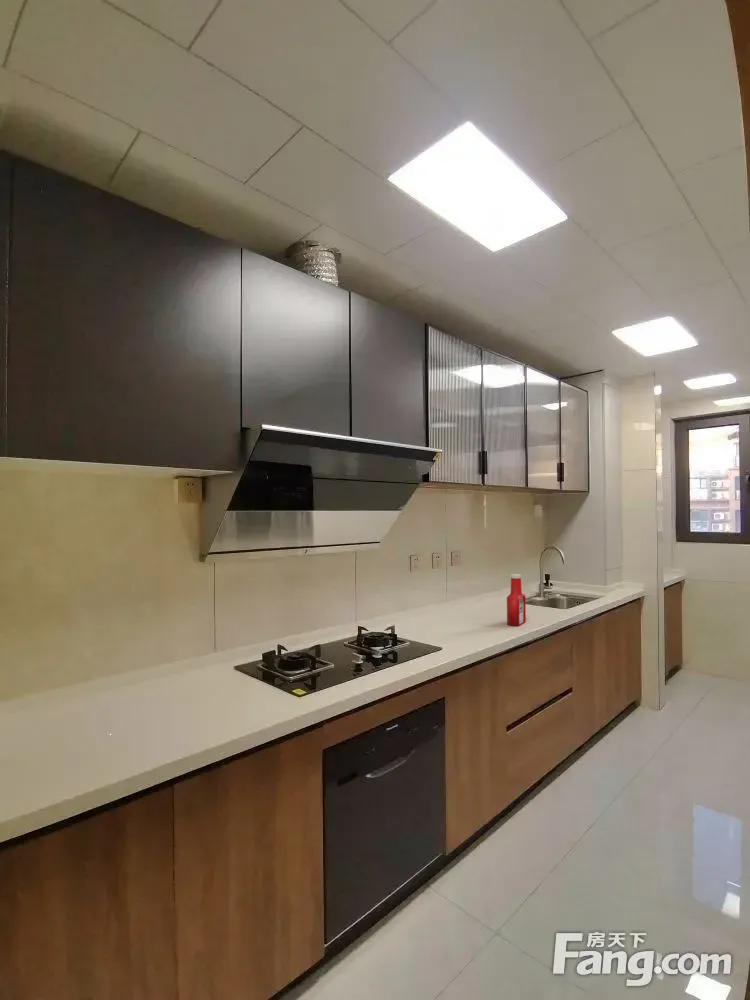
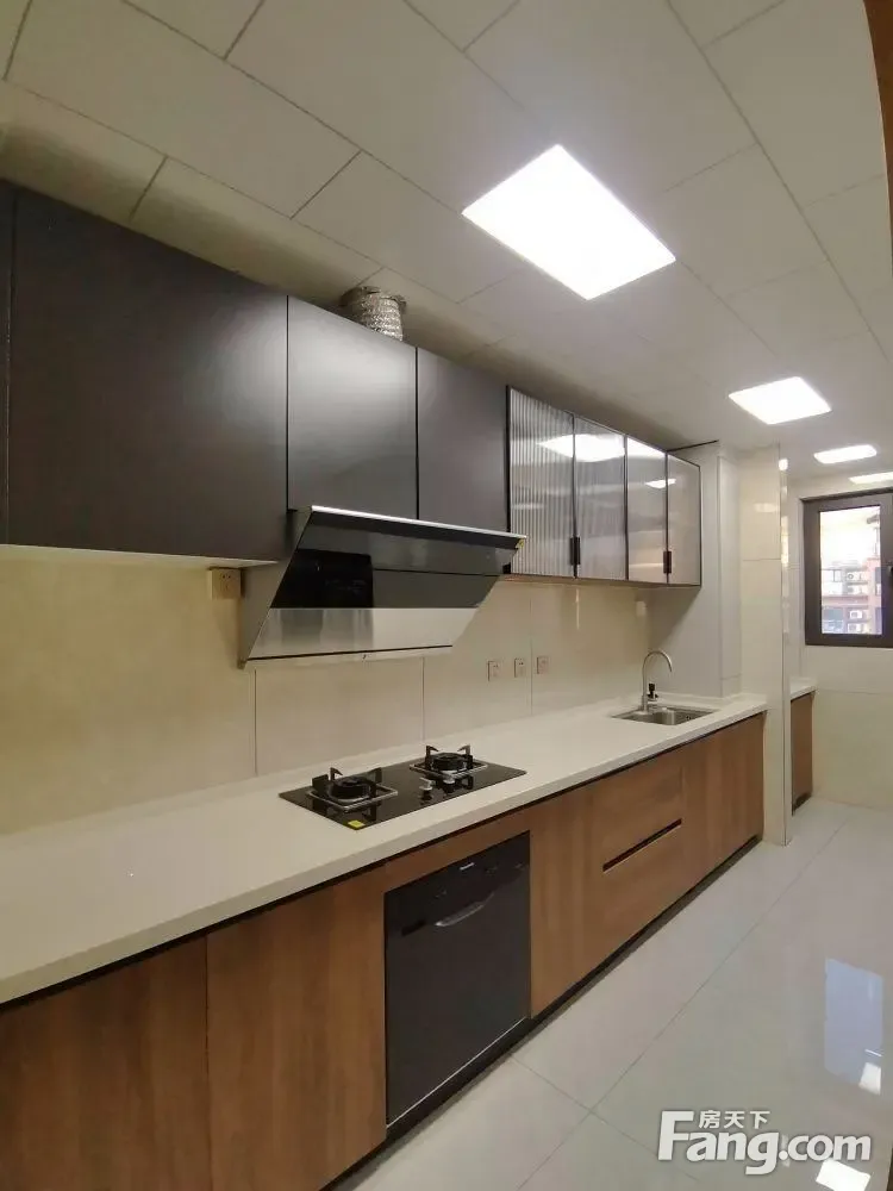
- soap bottle [506,573,527,627]
